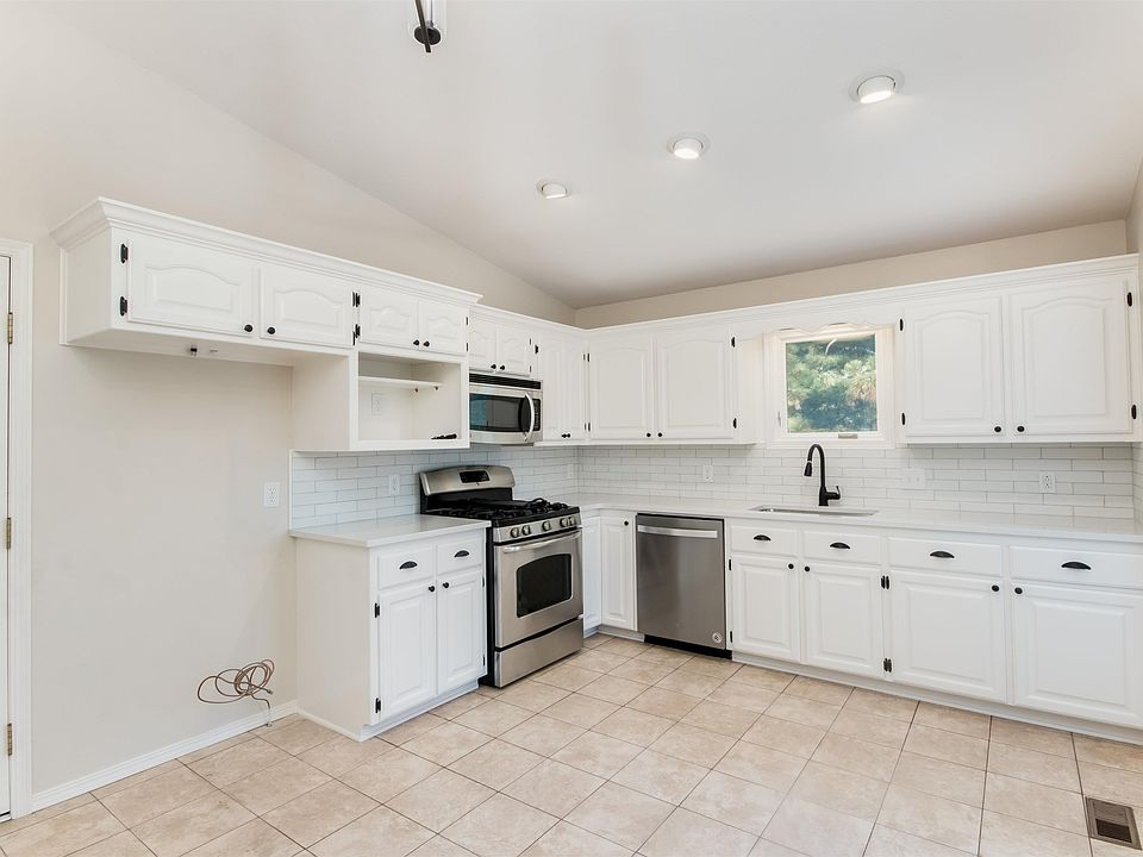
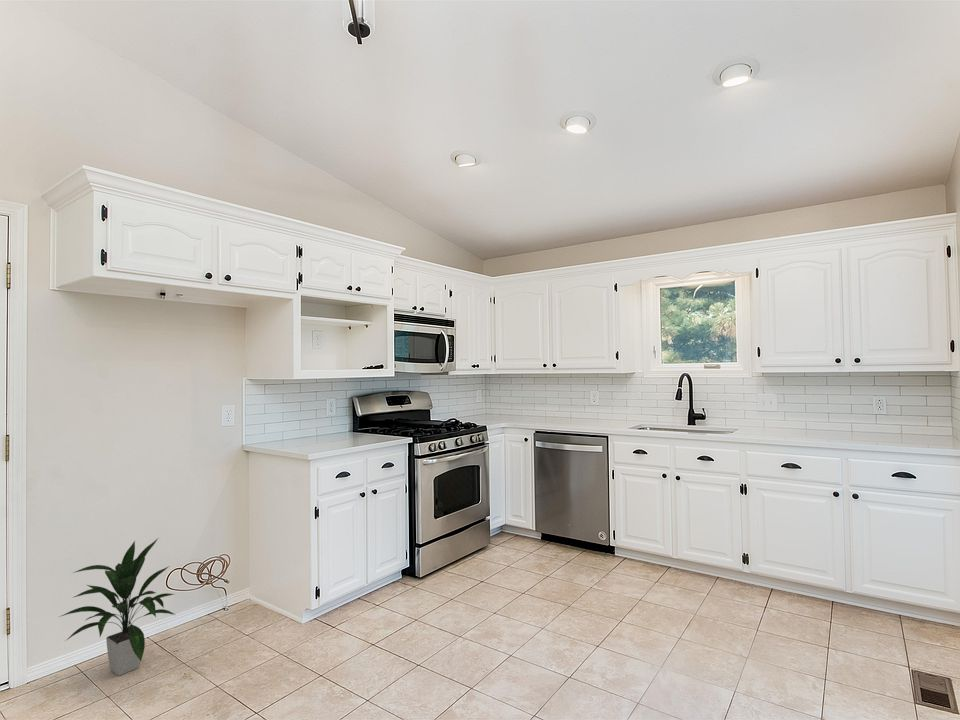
+ indoor plant [58,538,177,677]
